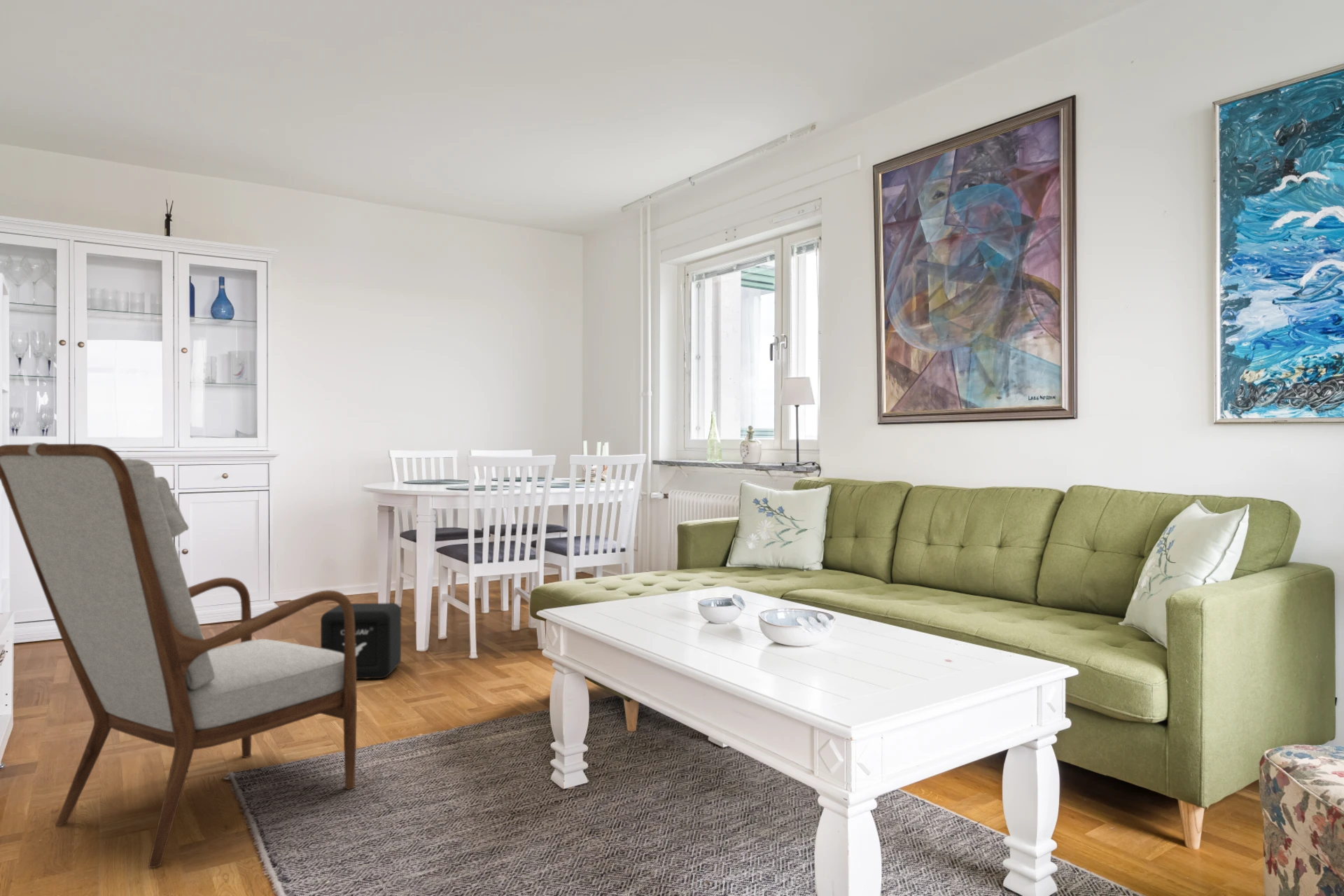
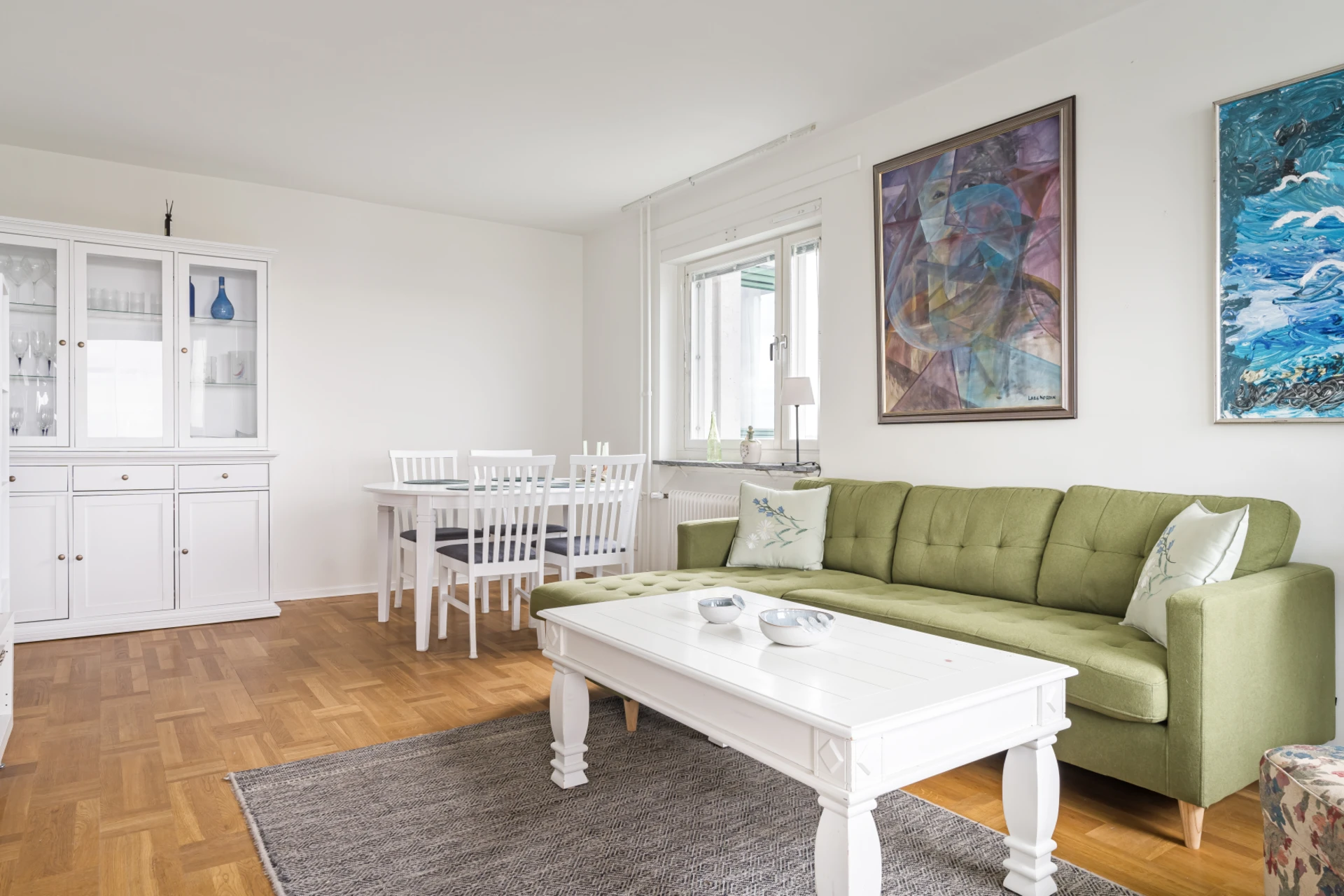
- armchair [0,442,358,869]
- air purifier [320,602,402,680]
